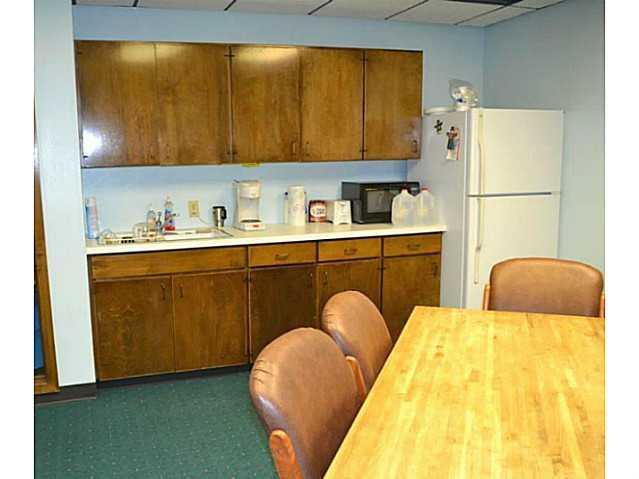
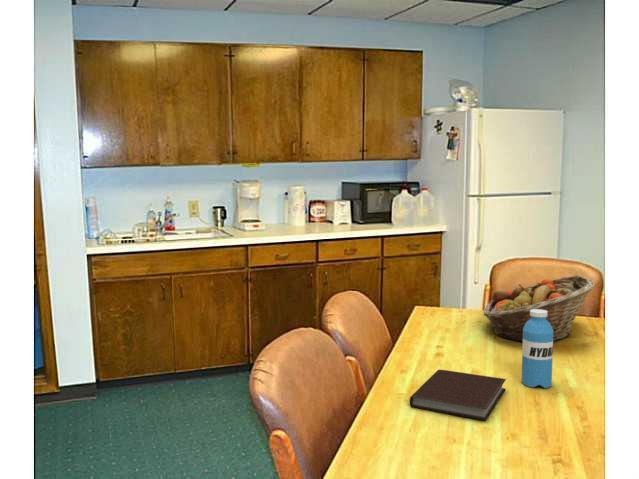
+ fruit basket [483,274,596,342]
+ water bottle [521,309,554,389]
+ notebook [409,369,507,421]
